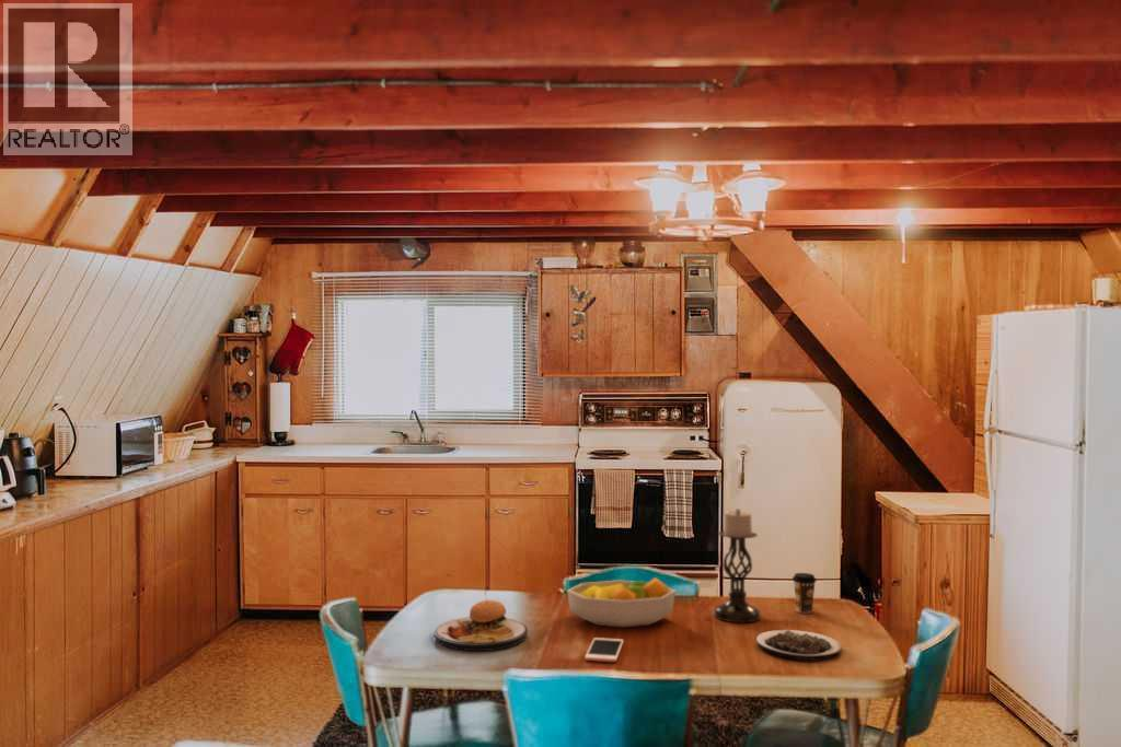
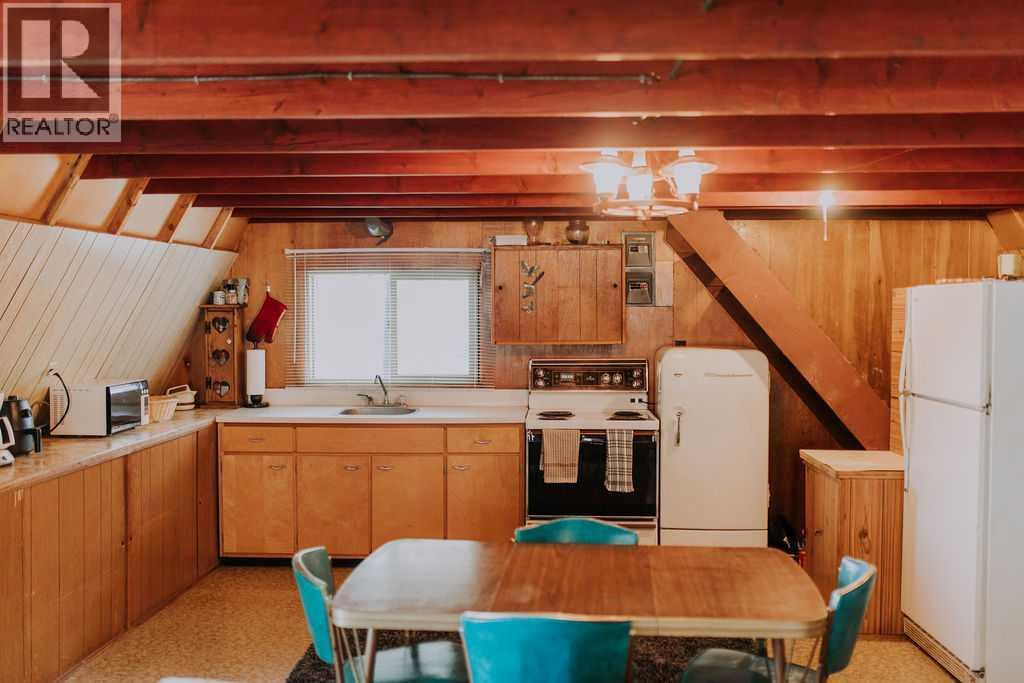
- cell phone [583,637,625,663]
- plate [755,629,842,661]
- fruit bowl [566,576,677,629]
- plate [434,588,529,652]
- coffee cup [791,572,818,615]
- candle holder [713,507,762,623]
